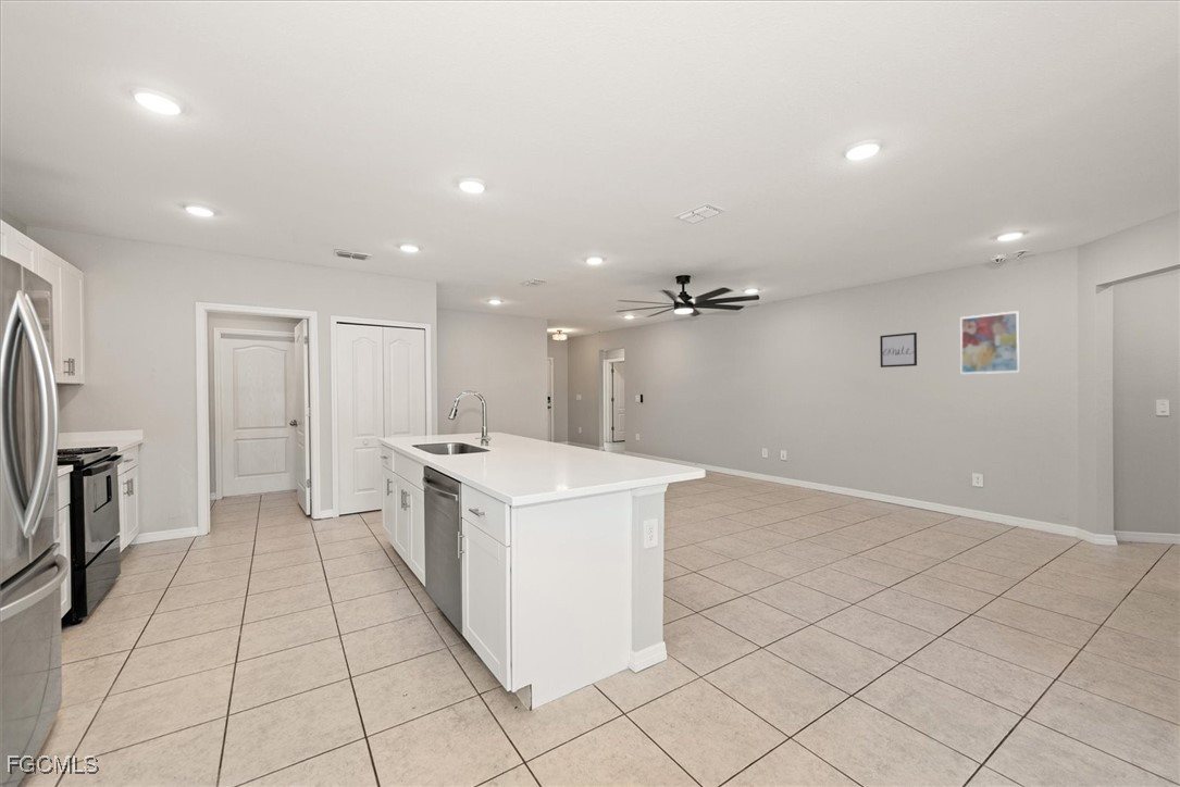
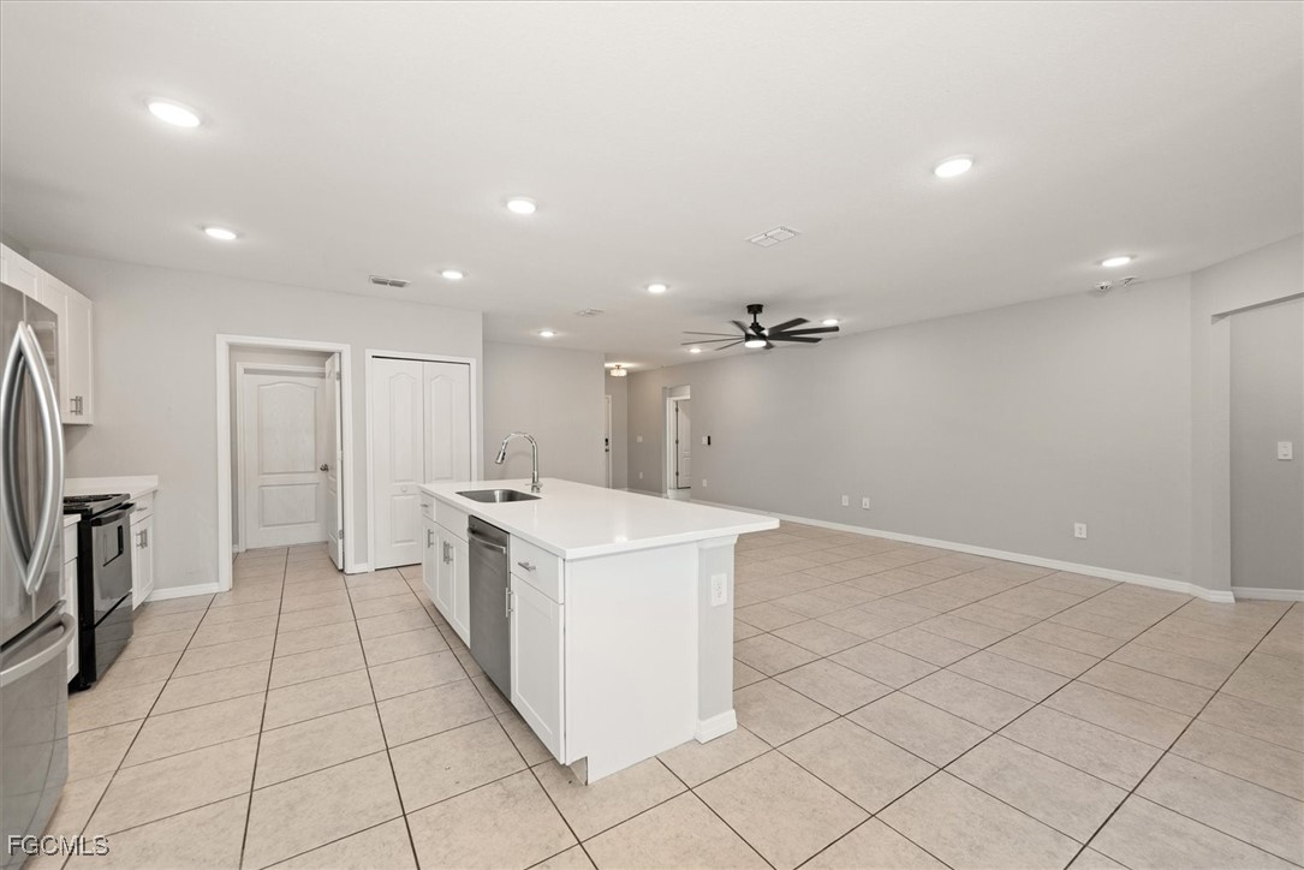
- wall art [959,310,1021,375]
- wall art [879,332,918,368]
